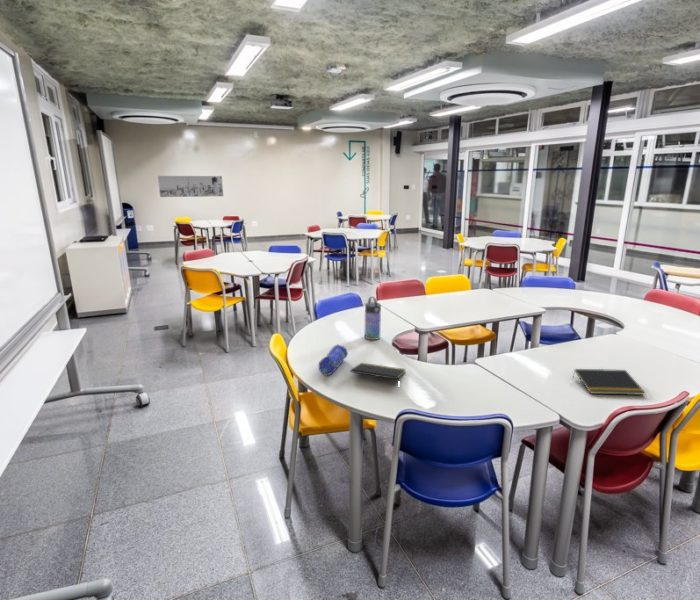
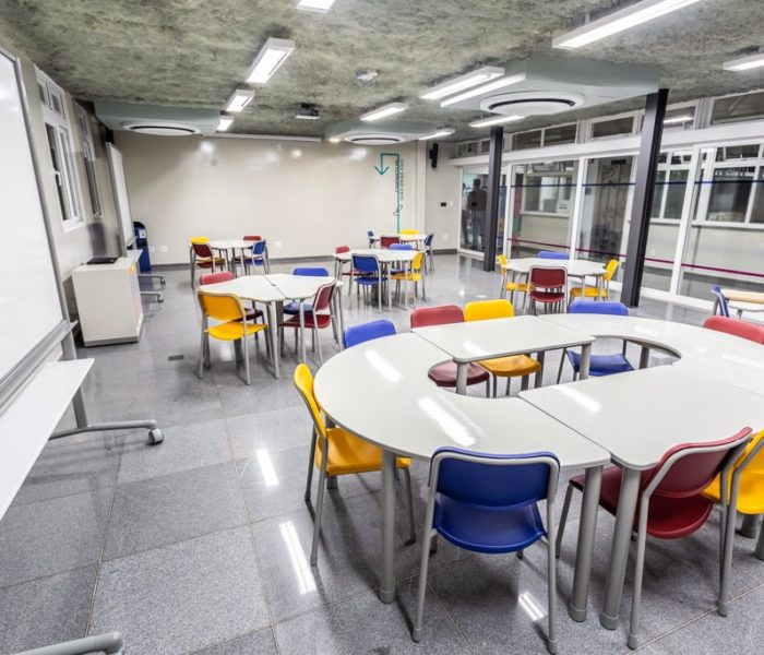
- notepad [349,362,407,380]
- water bottle [364,296,382,341]
- wall art [157,175,224,198]
- pencil case [317,344,349,376]
- notepad [571,368,646,396]
